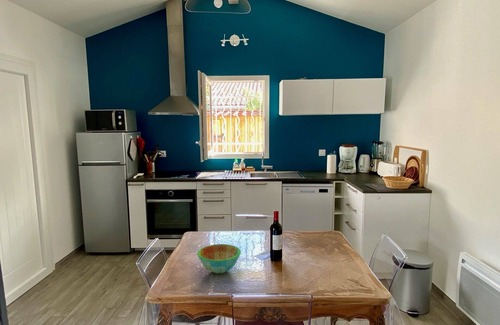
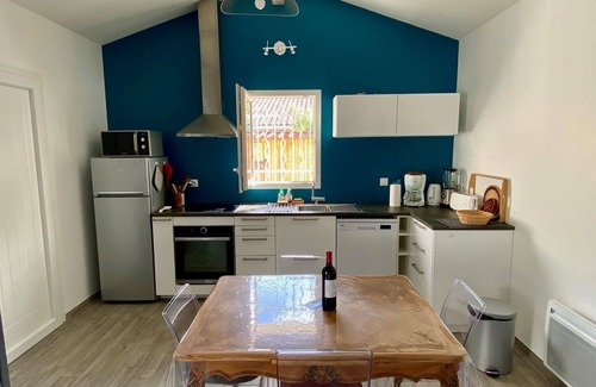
- bowl [196,243,242,275]
